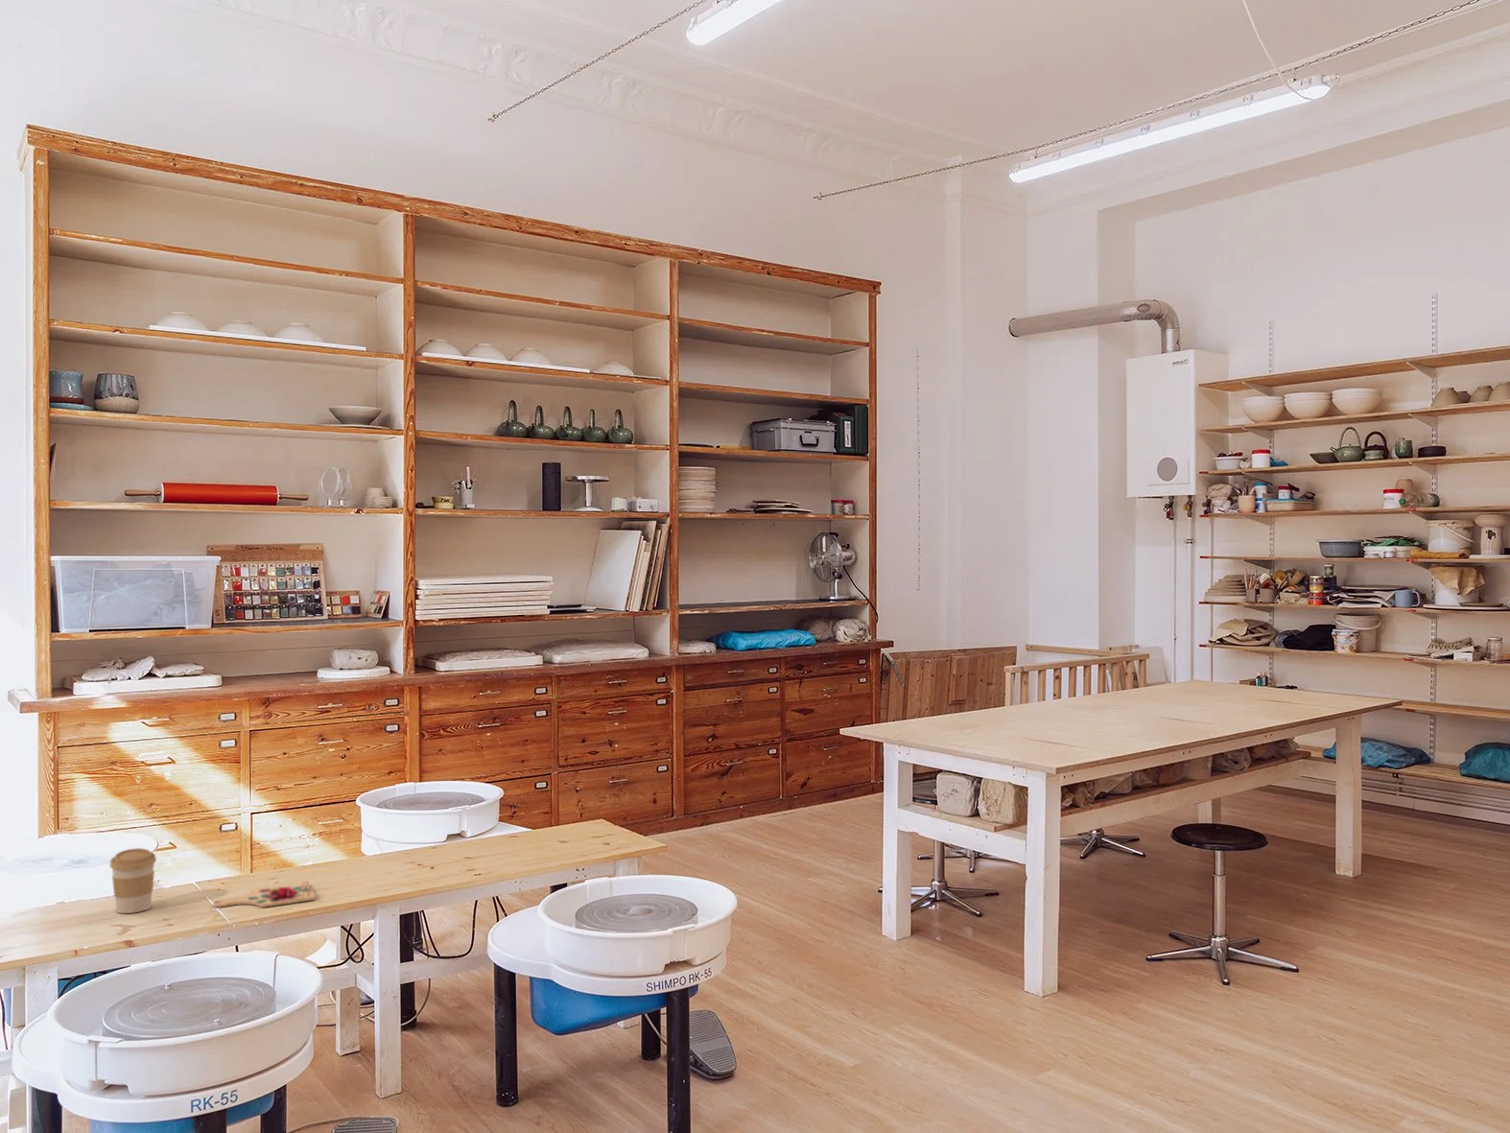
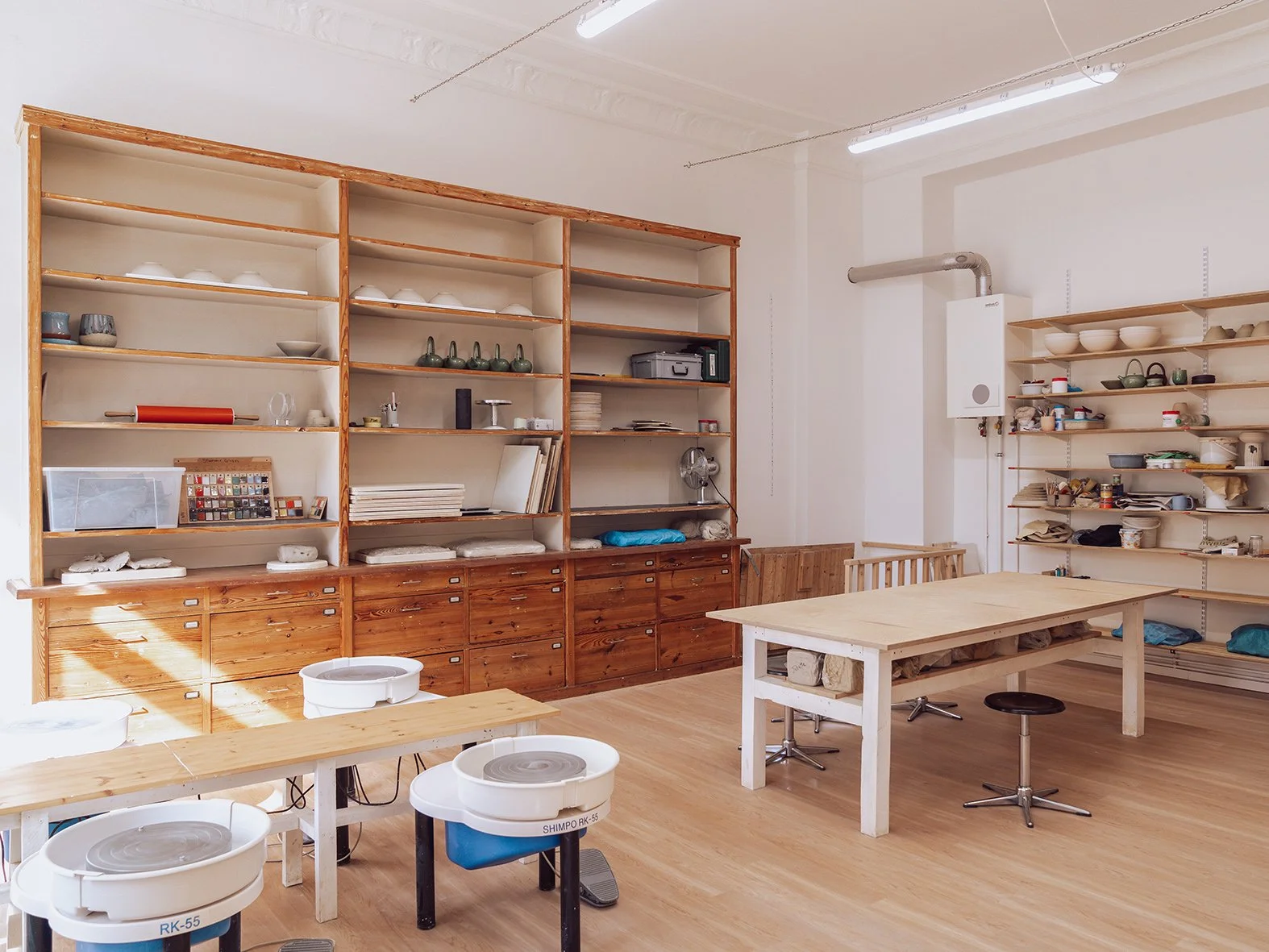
- cutting board [212,881,317,908]
- coffee cup [108,847,157,914]
